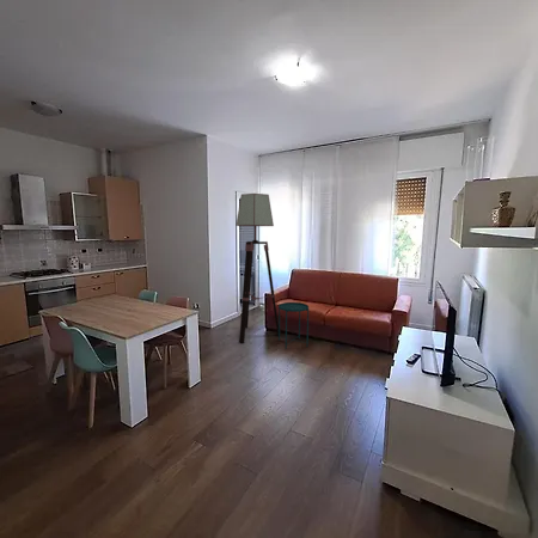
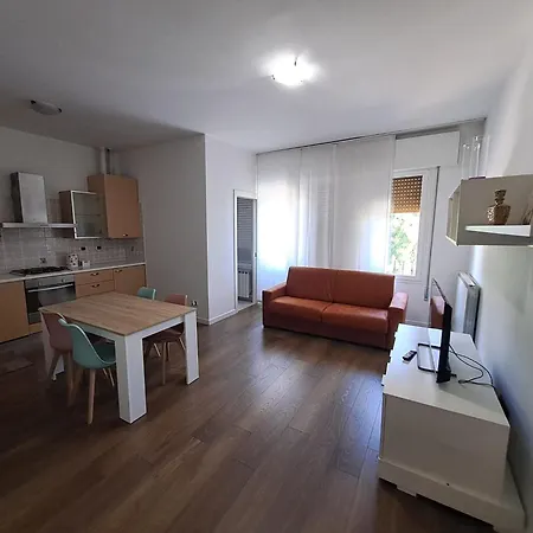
- floor lamp [236,192,279,344]
- side table [277,301,310,350]
